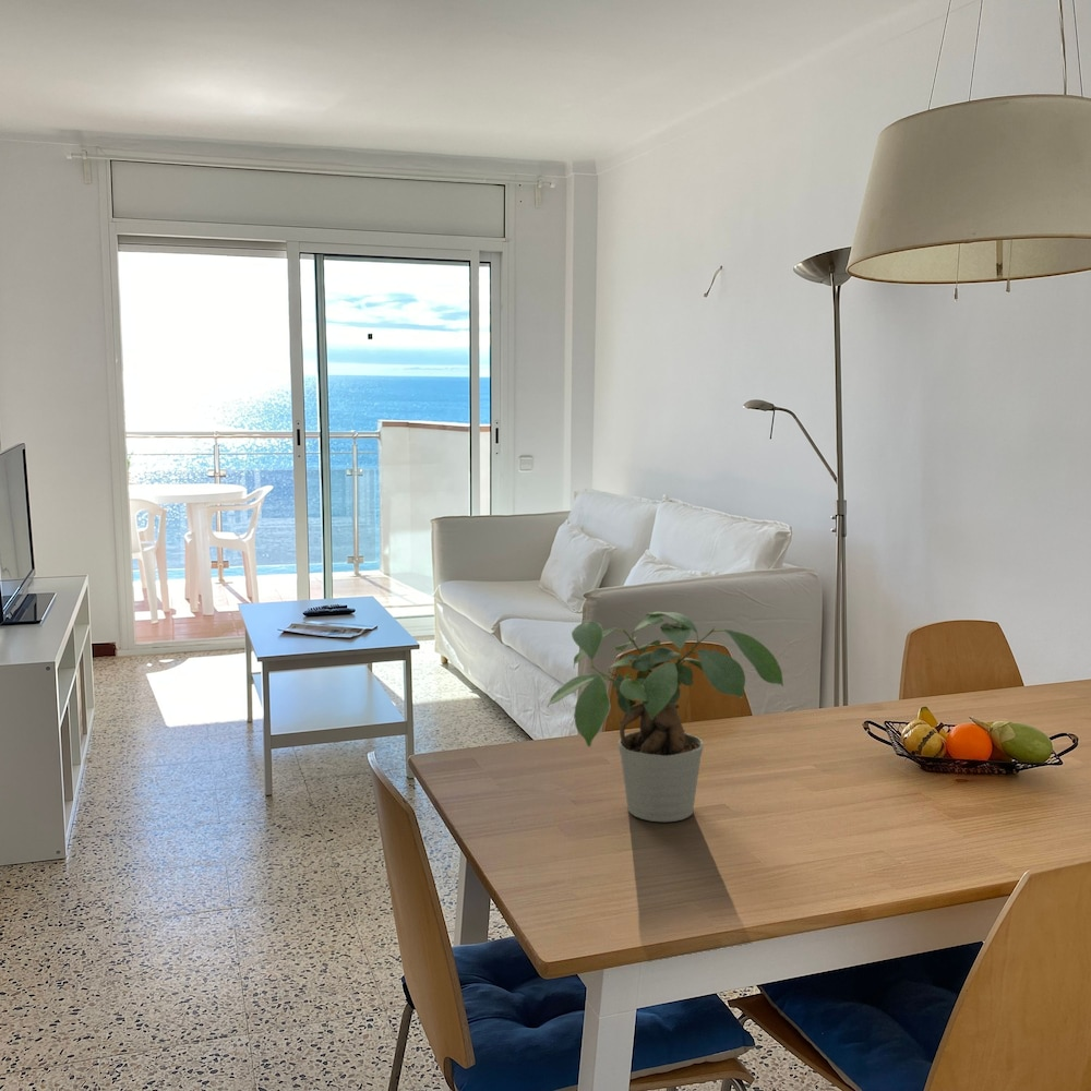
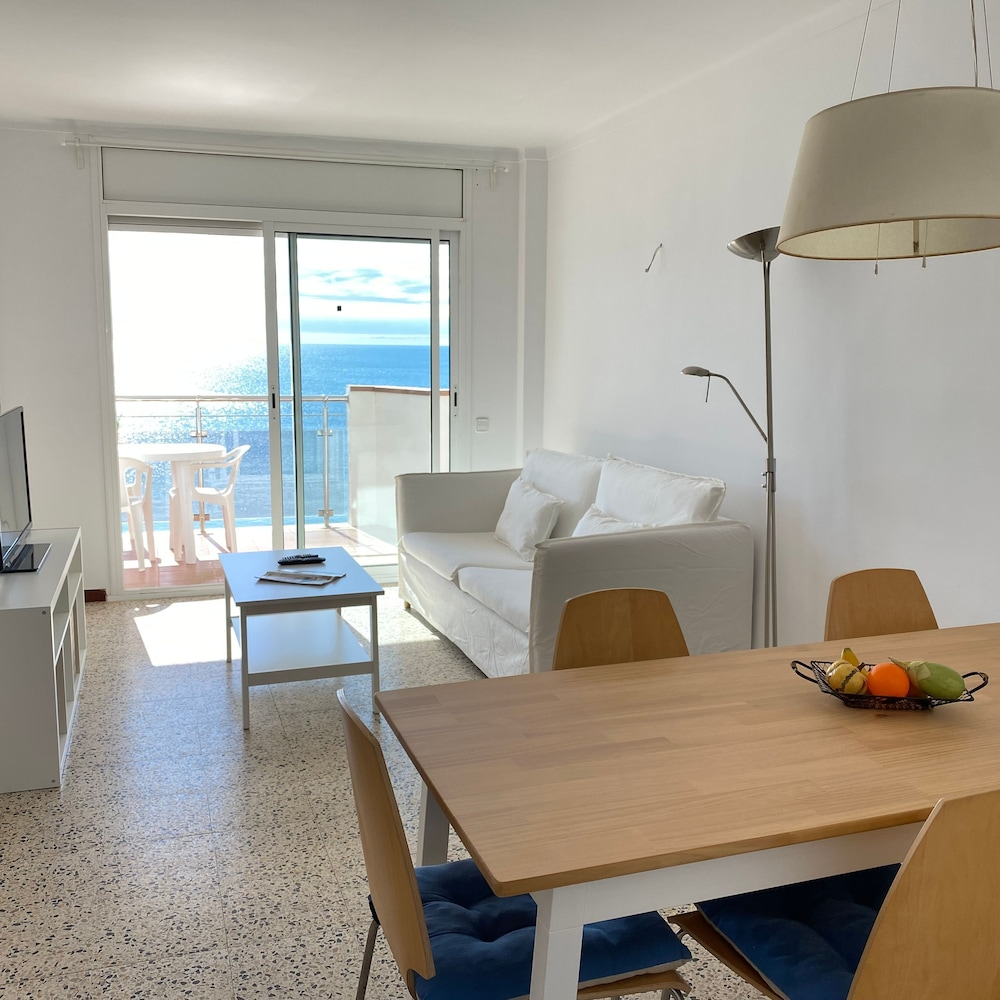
- potted plant [547,611,784,823]
